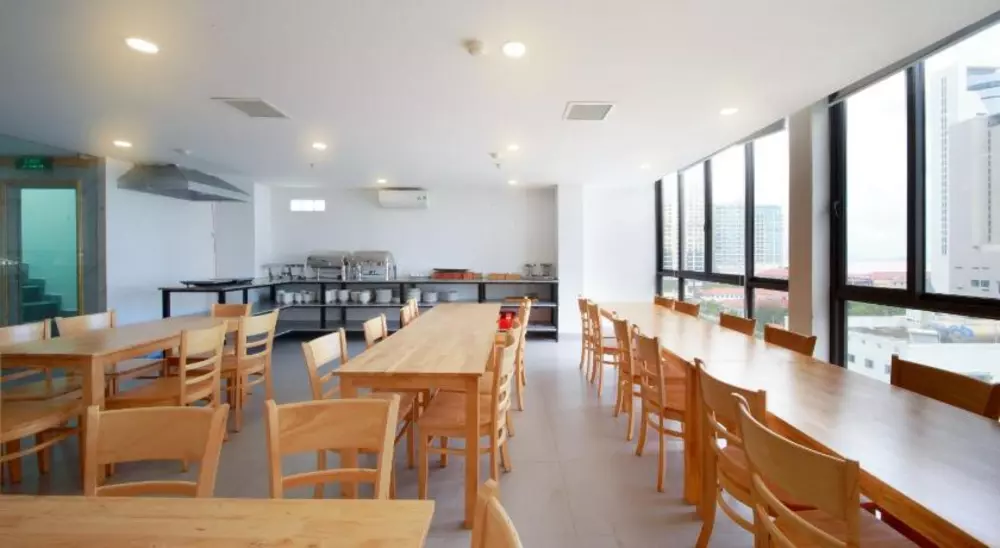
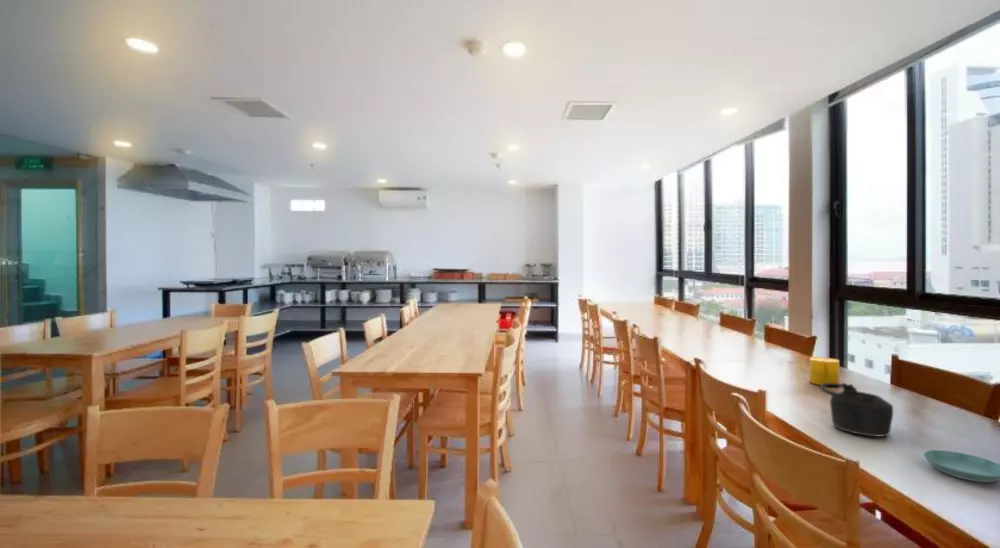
+ teapot [819,382,894,437]
+ saucer [922,449,1000,483]
+ cup [809,356,840,386]
